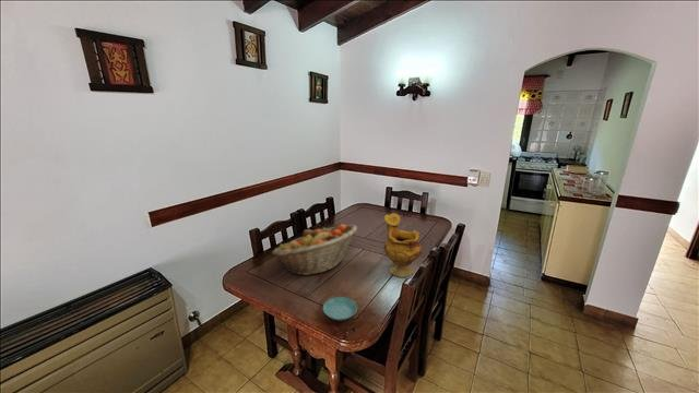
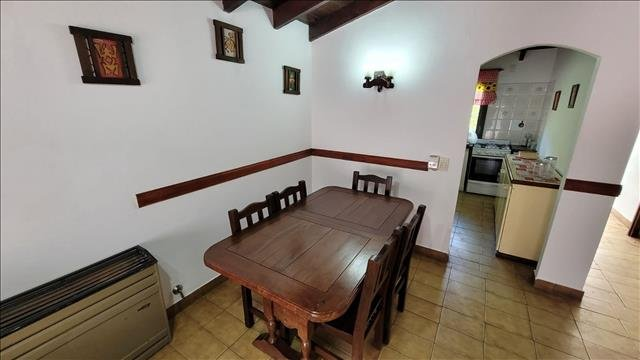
- saucer [322,296,358,322]
- vase [383,212,423,278]
- fruit basket [271,223,358,276]
